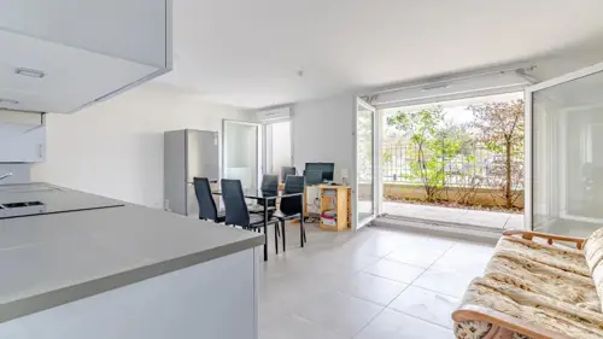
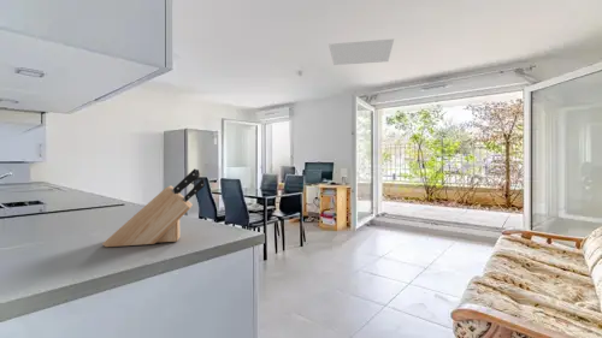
+ ceiling light [327,37,395,66]
+ knife block [101,167,206,248]
